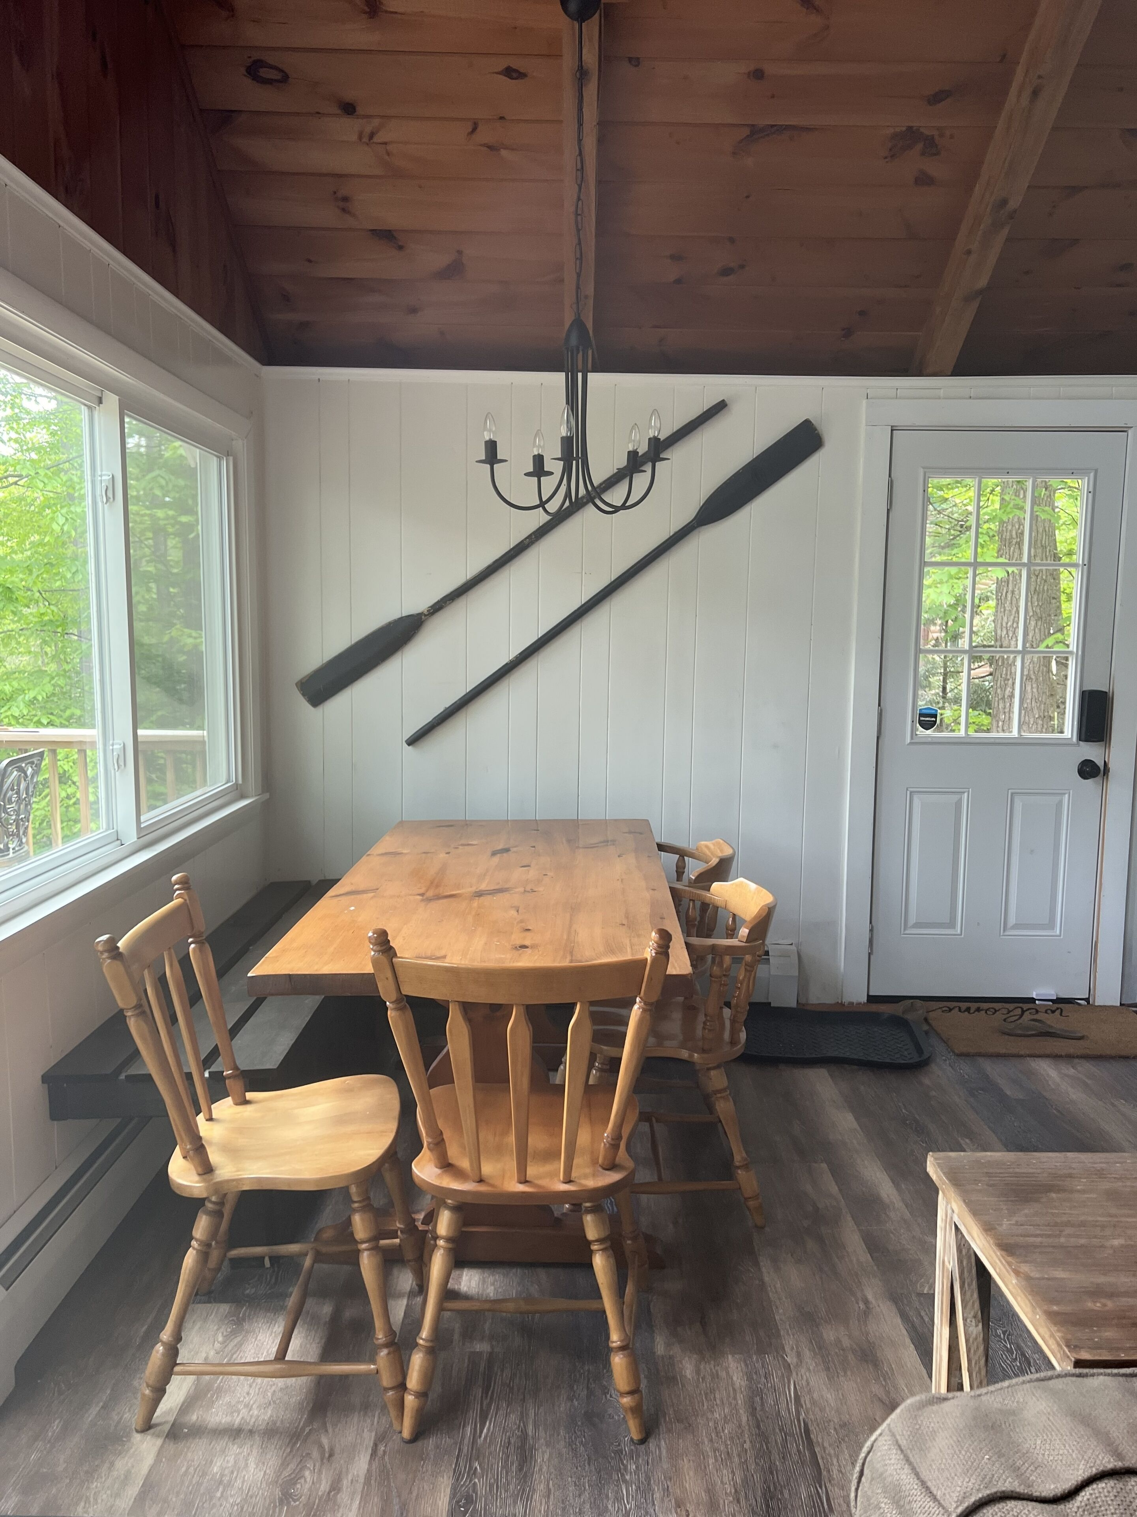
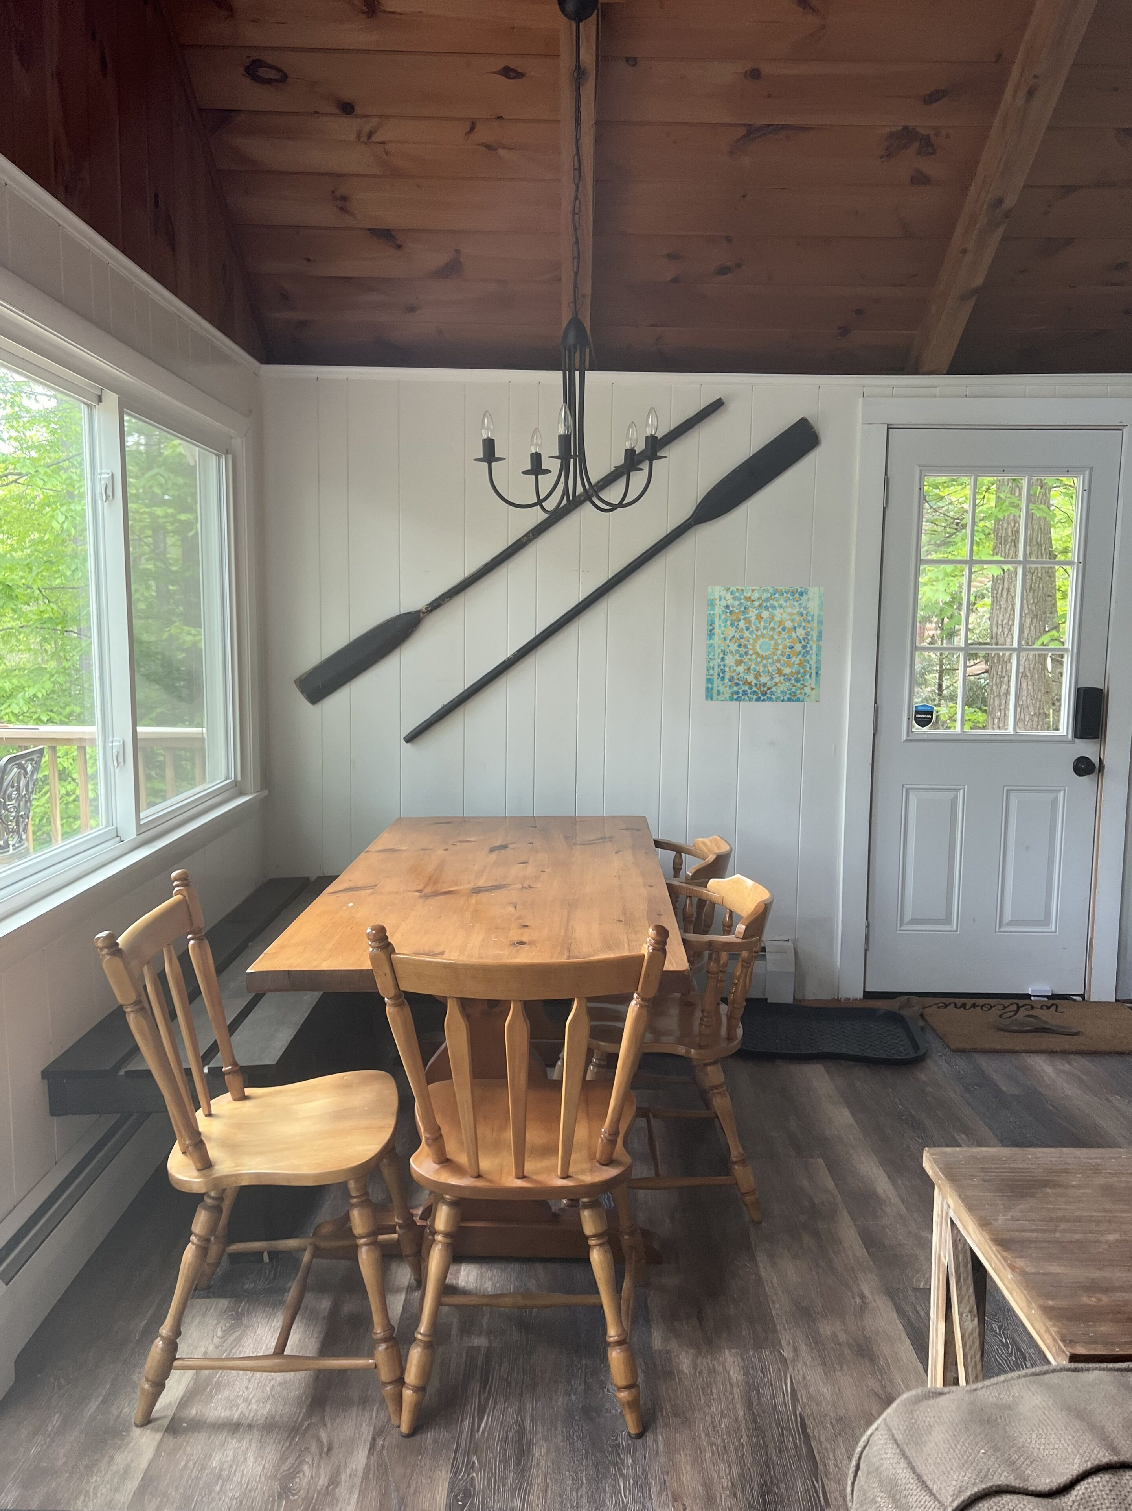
+ wall art [705,585,824,703]
